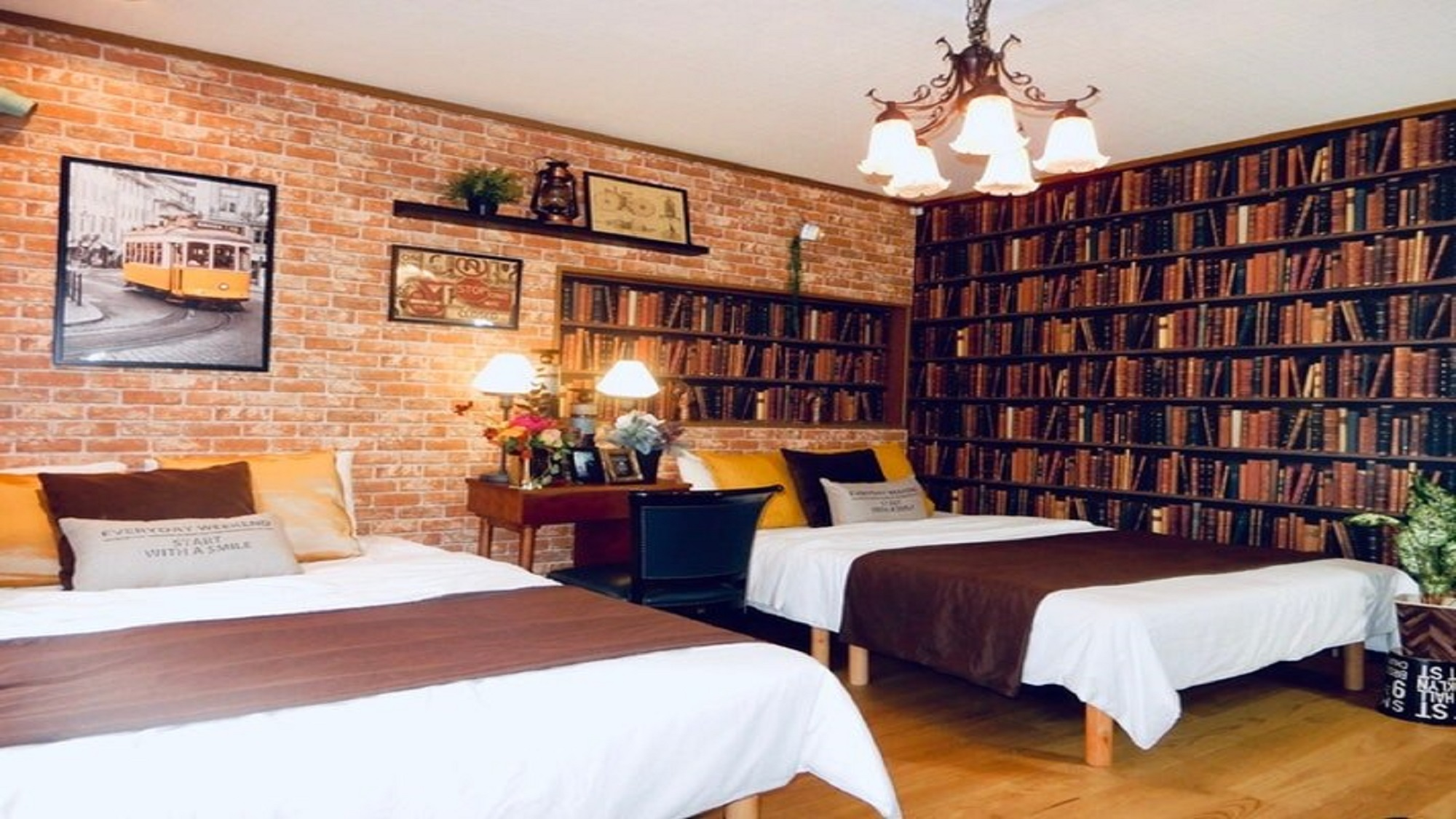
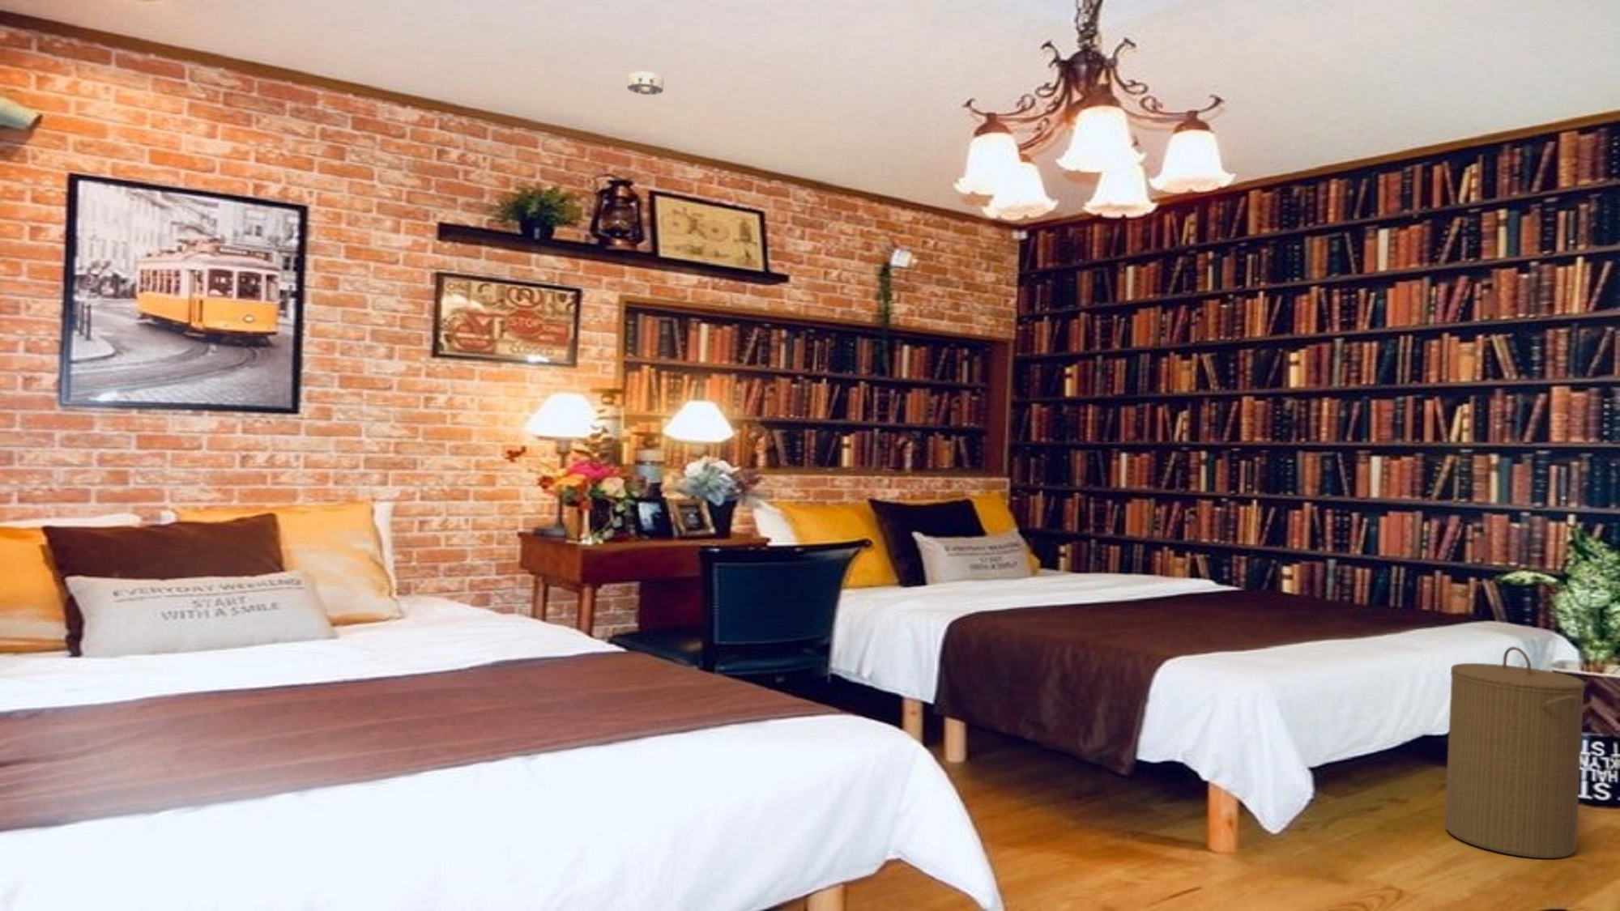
+ smoke detector [626,70,664,96]
+ laundry hamper [1443,645,1586,859]
